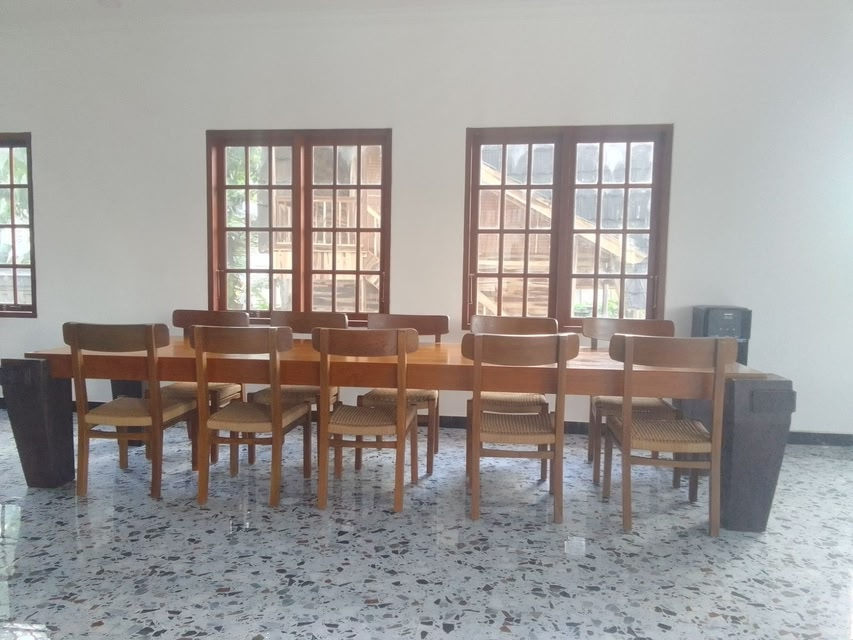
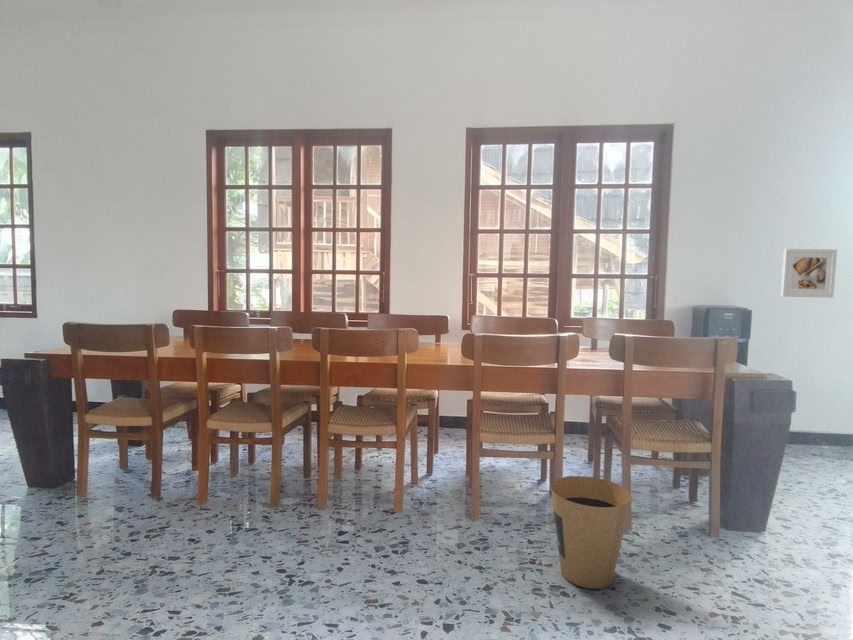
+ trash can [550,475,632,590]
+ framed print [780,248,838,299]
